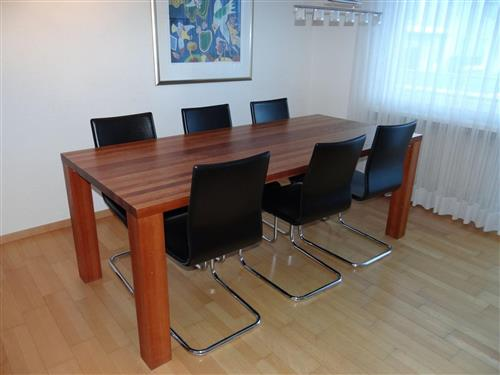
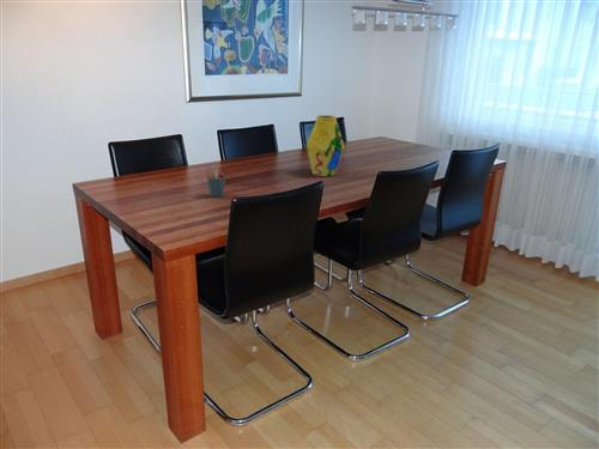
+ pen holder [205,169,226,199]
+ vase [305,114,346,177]
